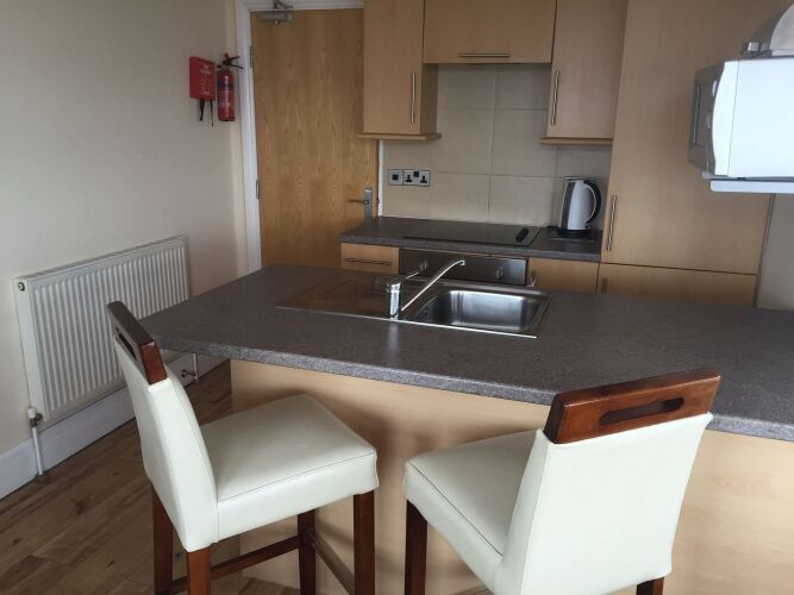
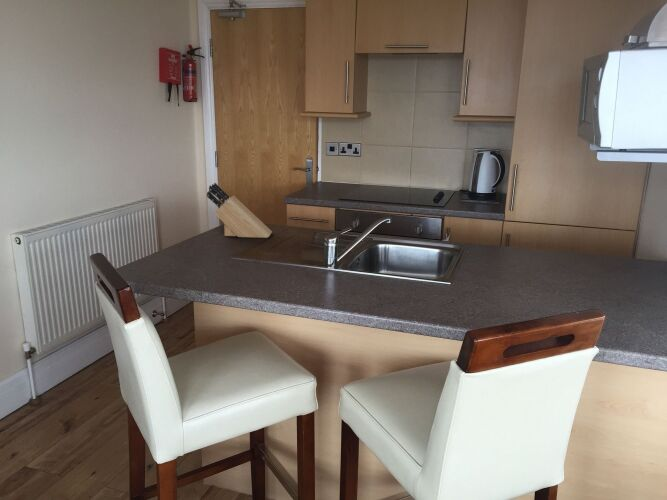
+ knife block [206,182,273,239]
